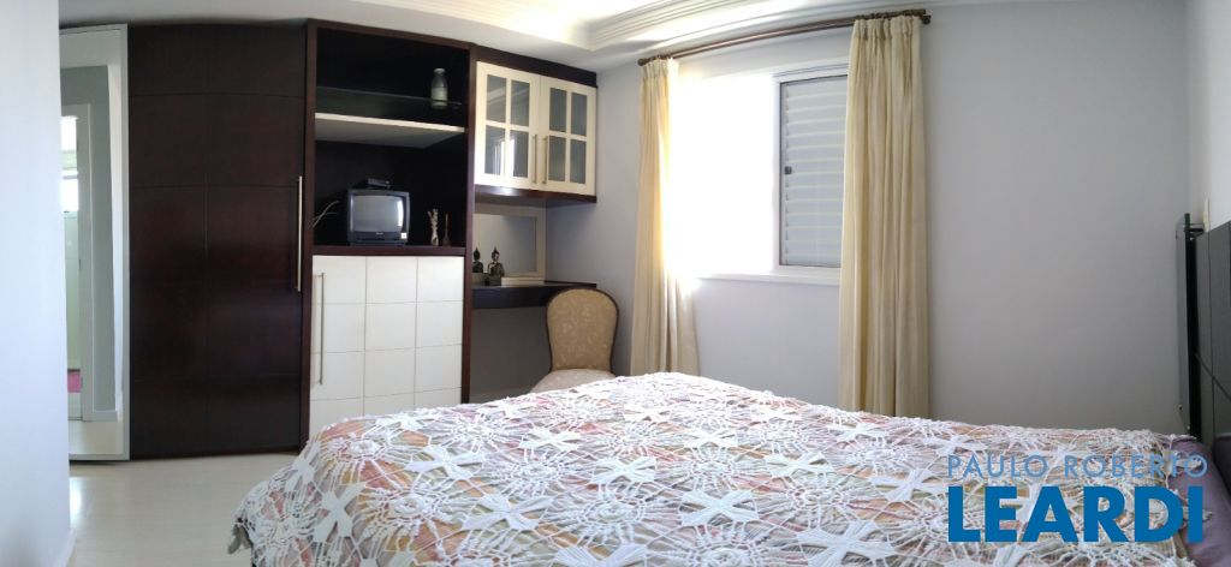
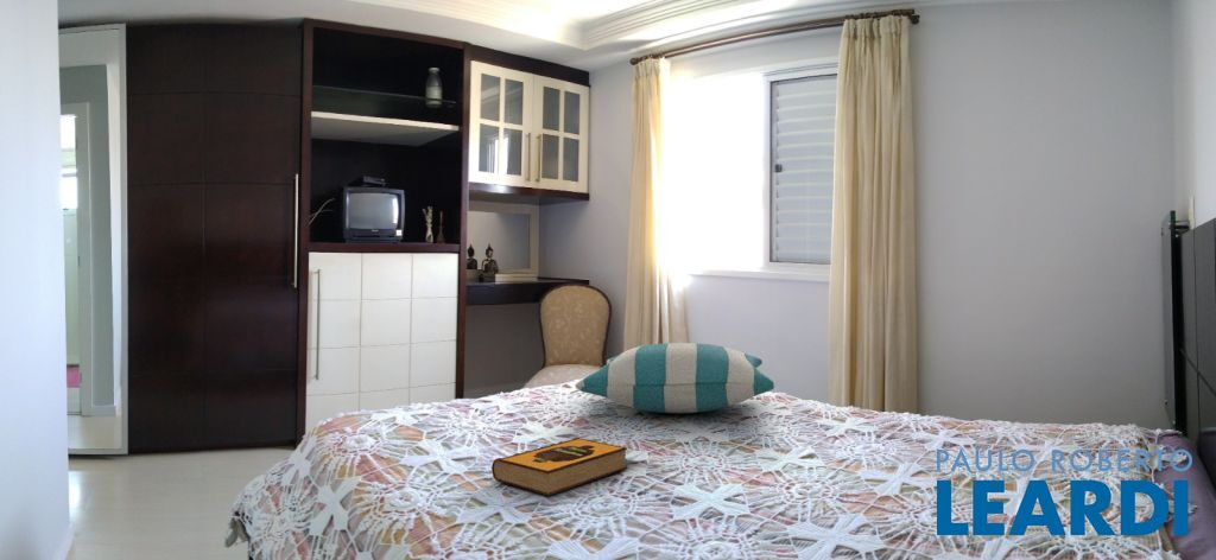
+ hardback book [490,437,628,496]
+ pillow [574,342,775,414]
